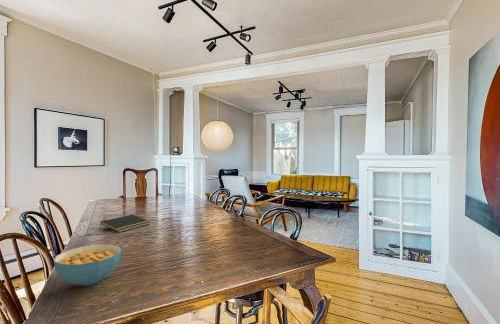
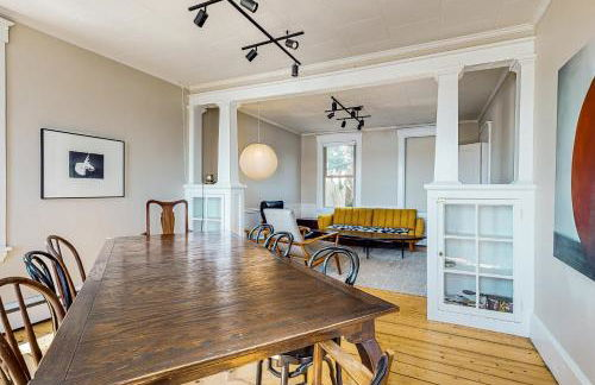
- cereal bowl [53,244,122,287]
- notepad [99,214,151,233]
